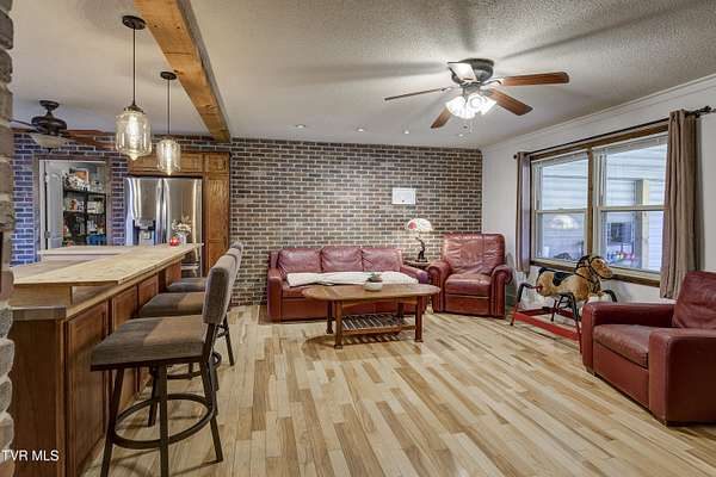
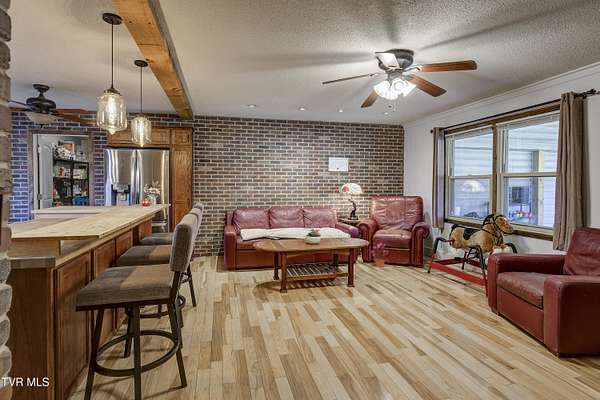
+ potted plant [369,241,390,268]
